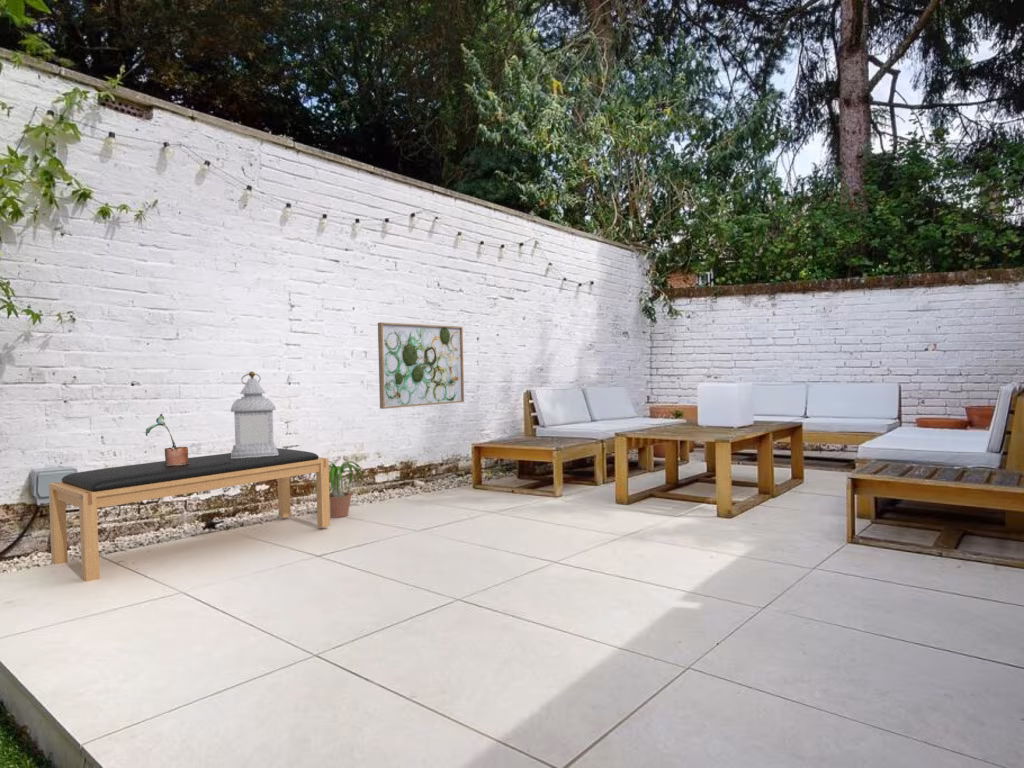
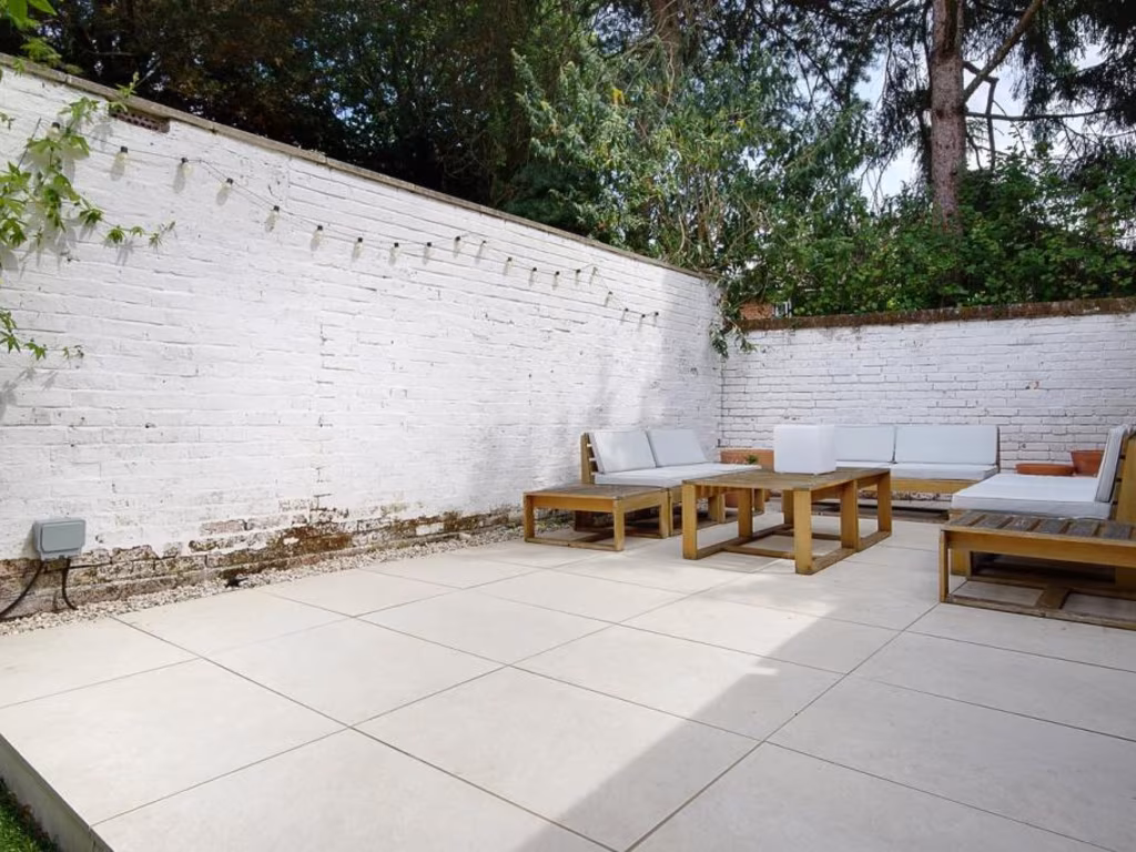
- lantern [230,370,278,458]
- potted plant [145,413,191,466]
- wall art [377,321,465,410]
- potted plant [310,460,370,519]
- bench [48,447,331,583]
